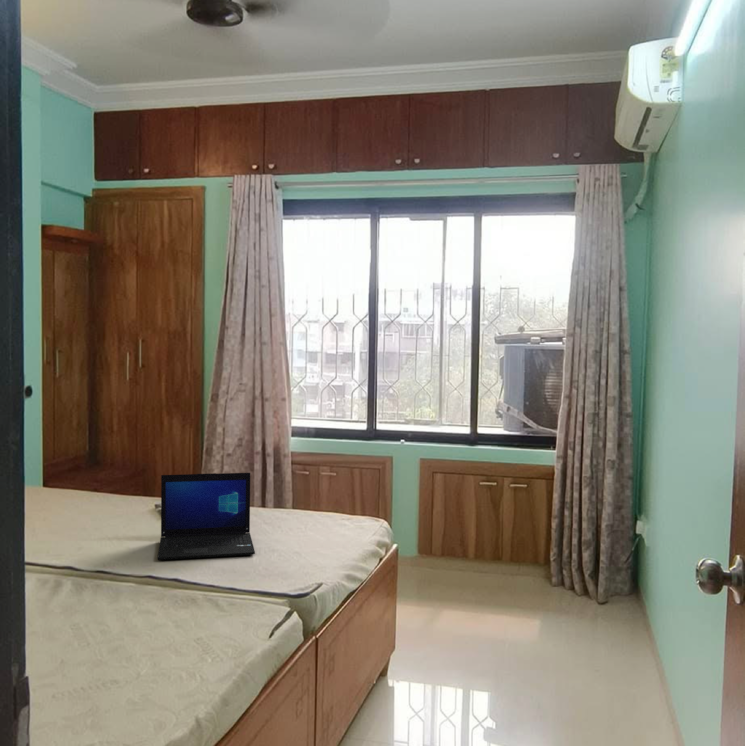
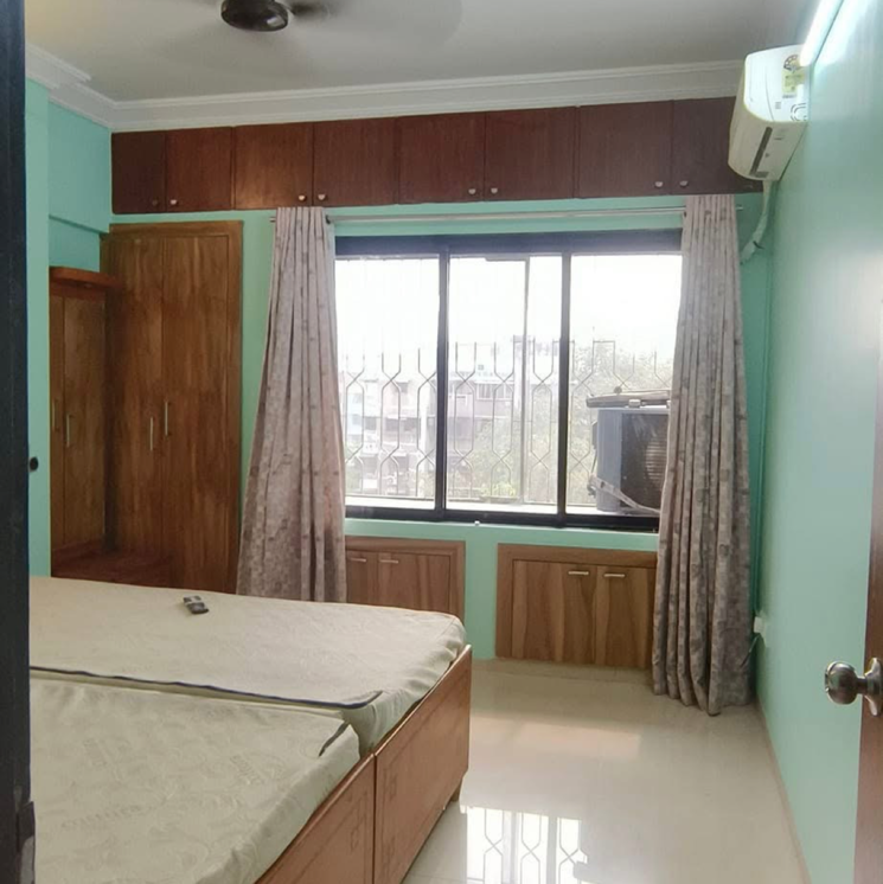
- laptop [157,472,256,561]
